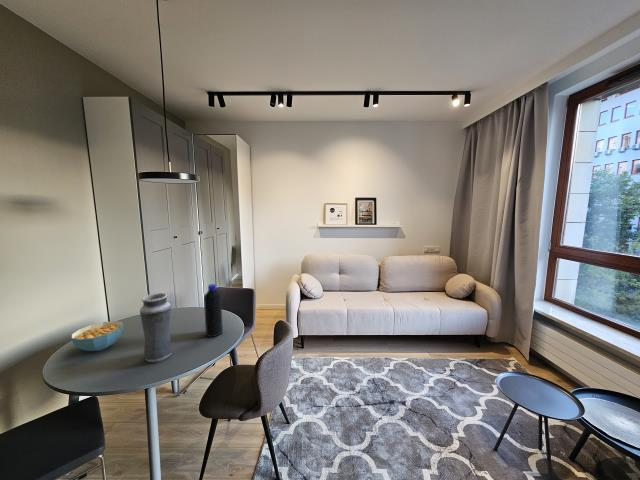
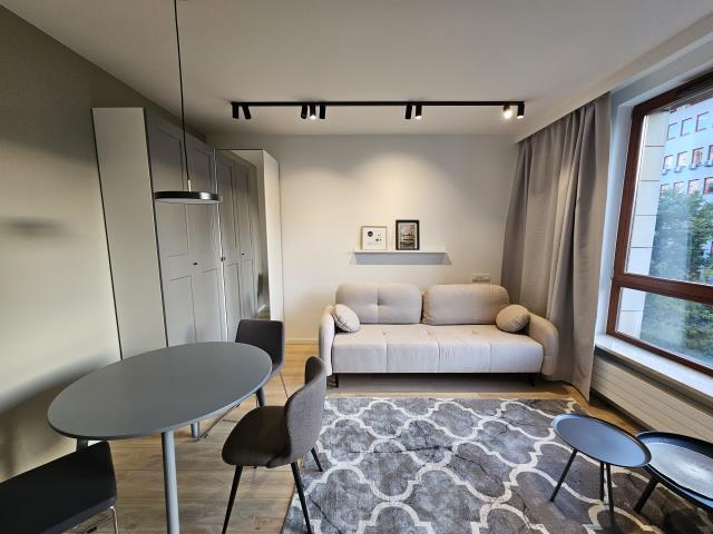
- bottle [203,283,224,338]
- cereal bowl [70,320,124,352]
- vase [139,292,174,363]
